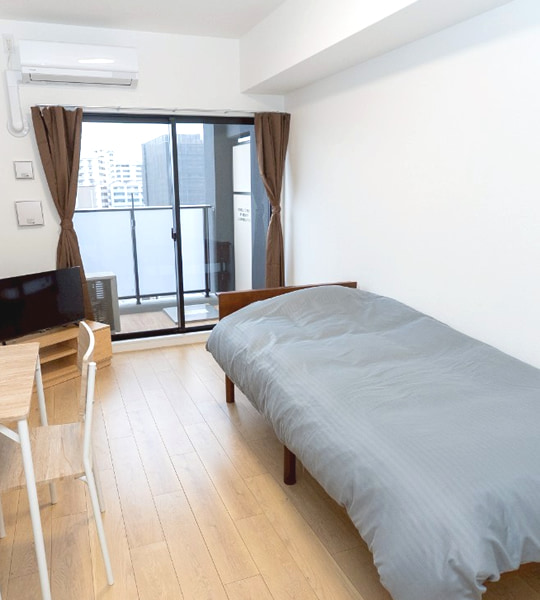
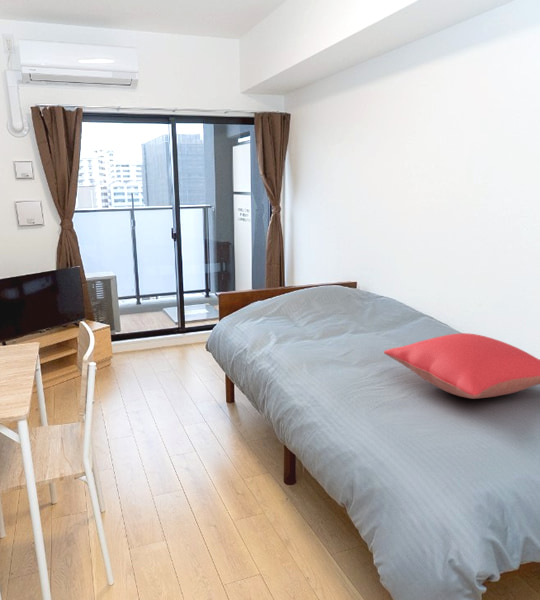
+ pillow [383,332,540,400]
